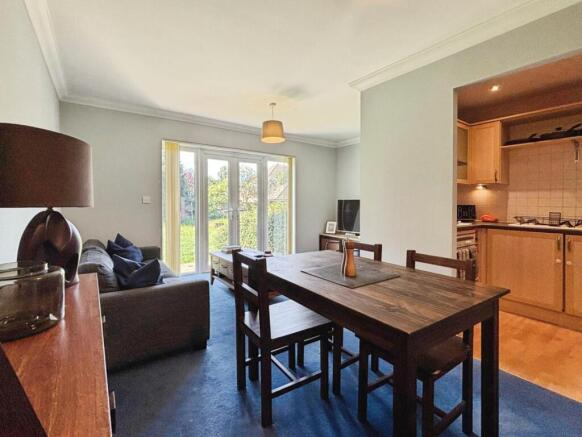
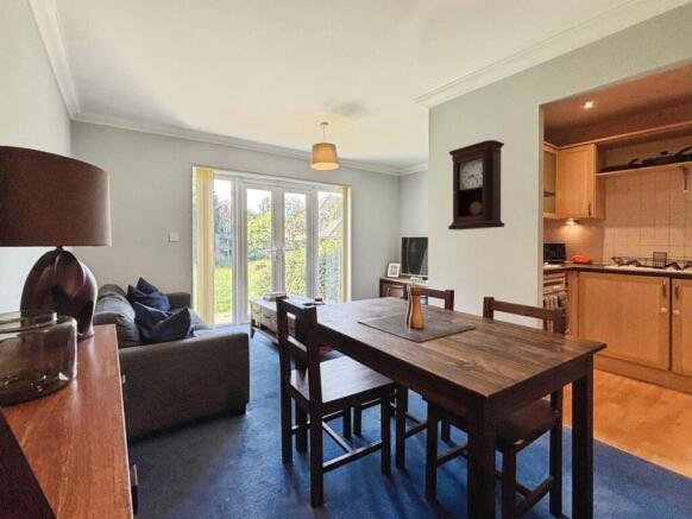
+ pendulum clock [447,139,507,232]
